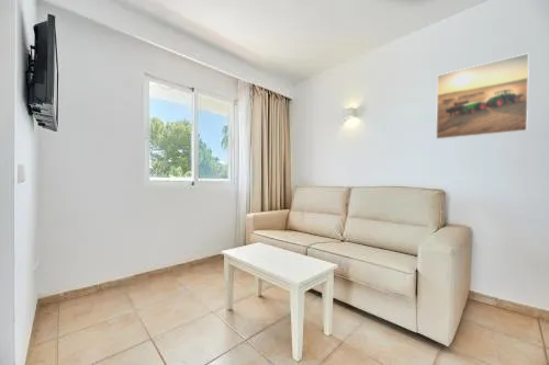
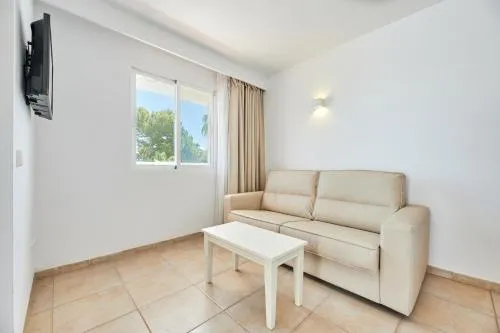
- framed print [435,52,530,140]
